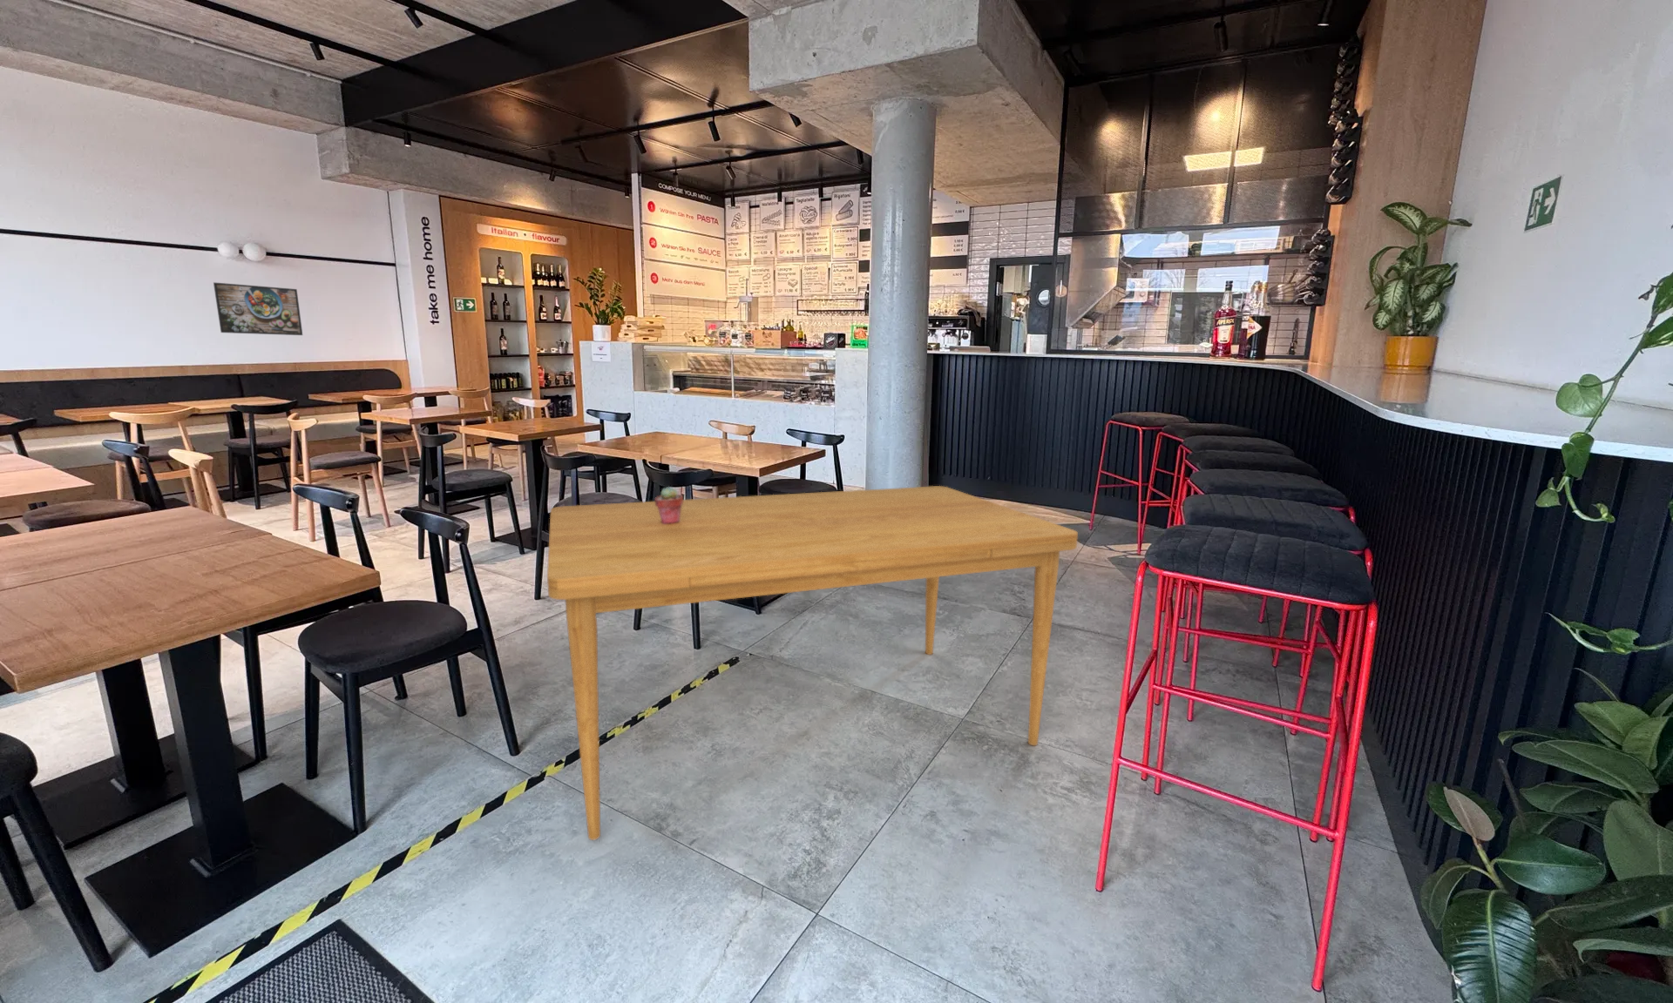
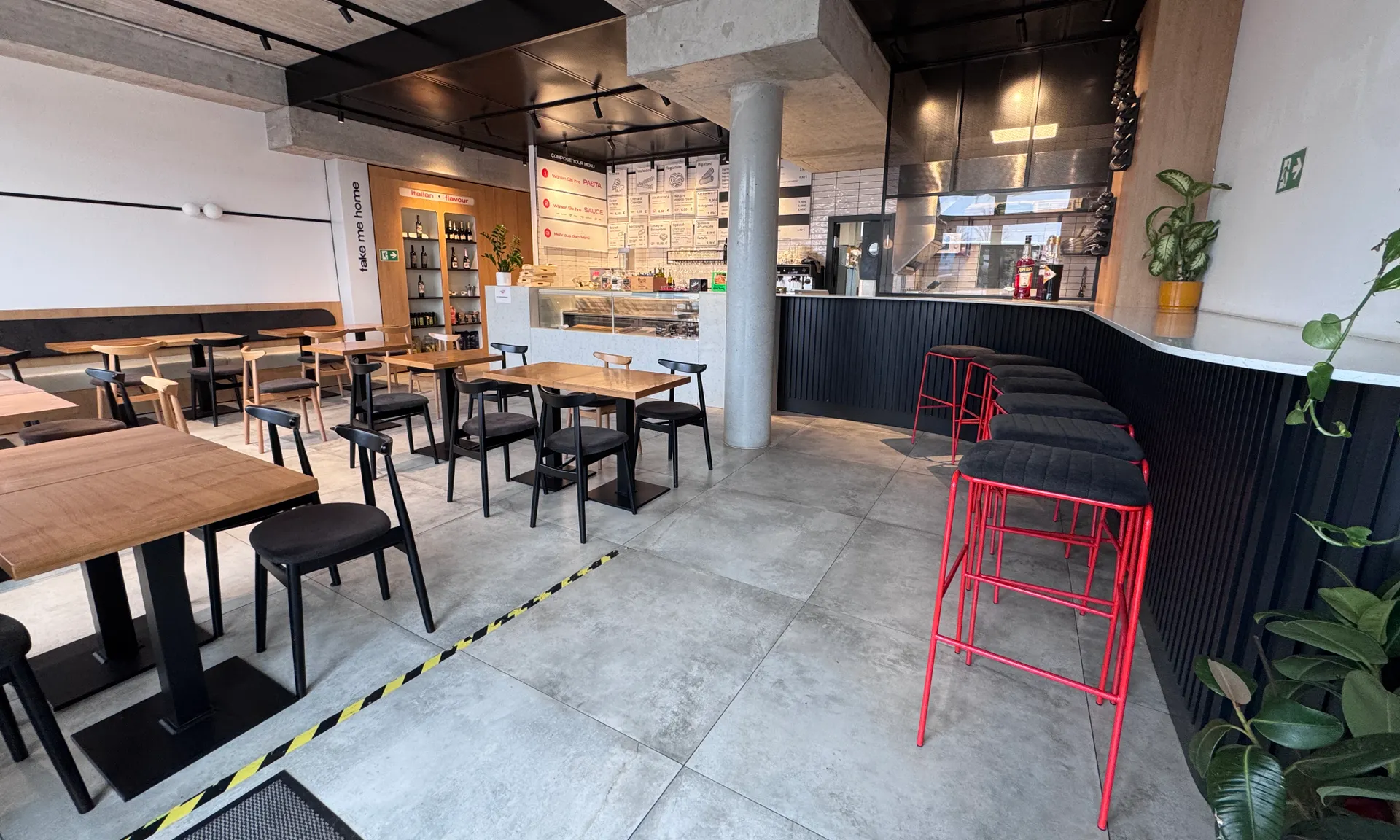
- dining table [546,485,1079,841]
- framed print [213,282,304,336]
- potted succulent [654,486,684,524]
